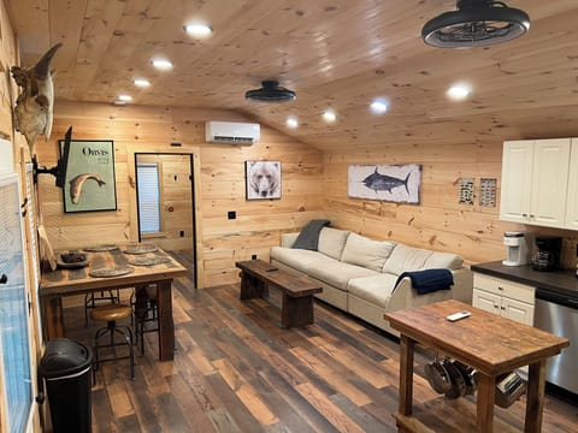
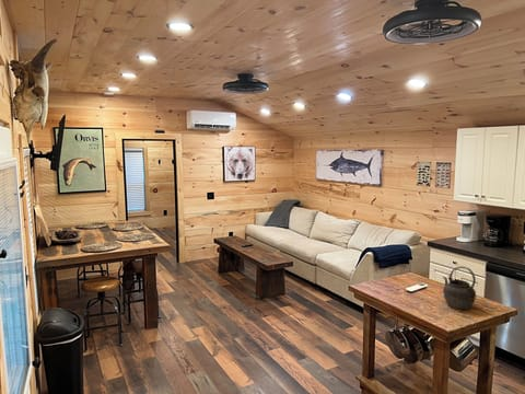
+ kettle [442,266,477,311]
